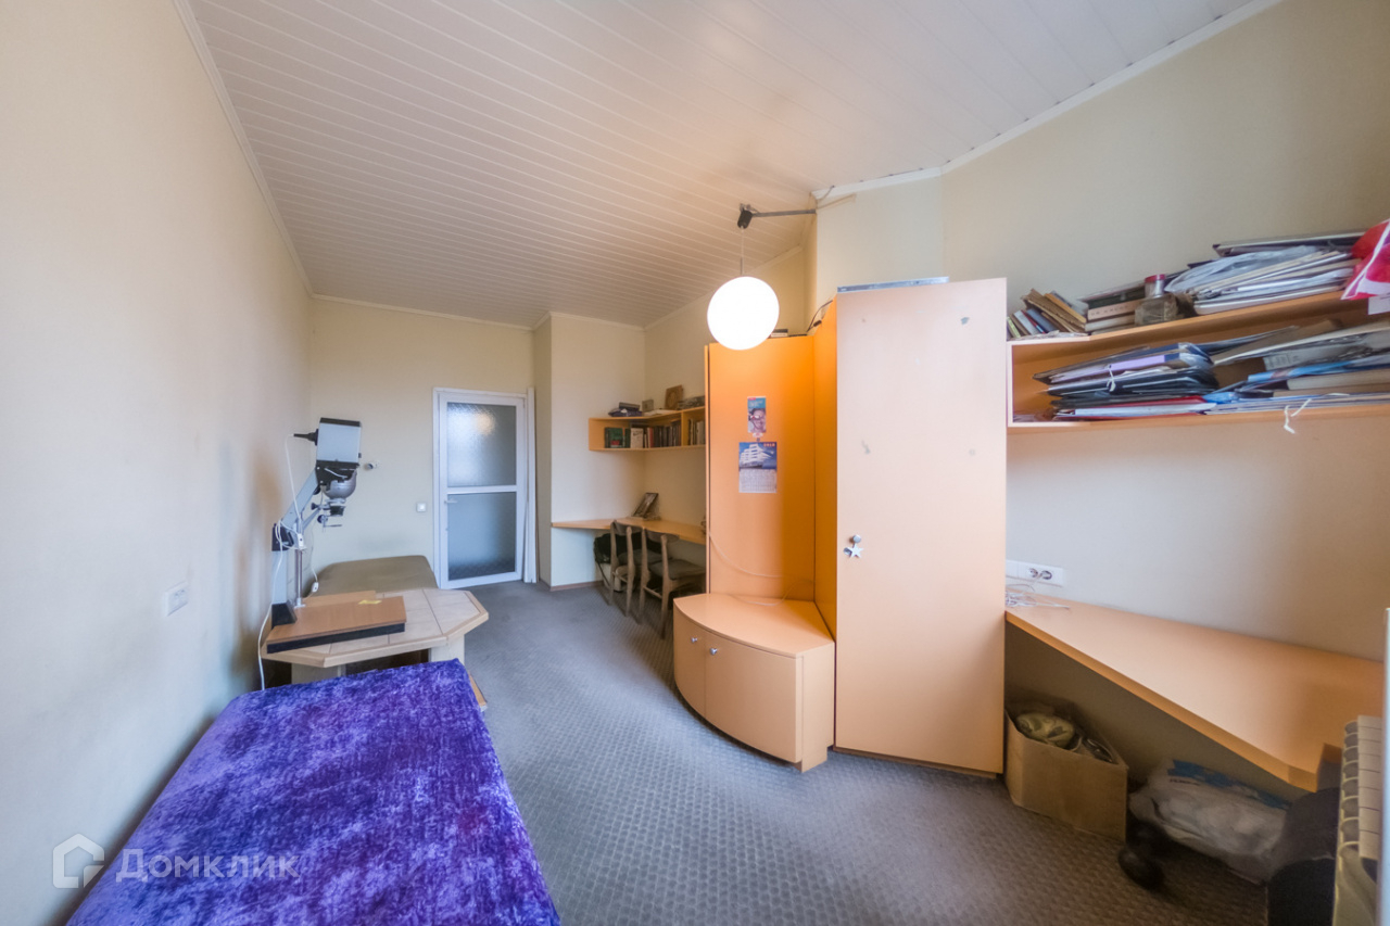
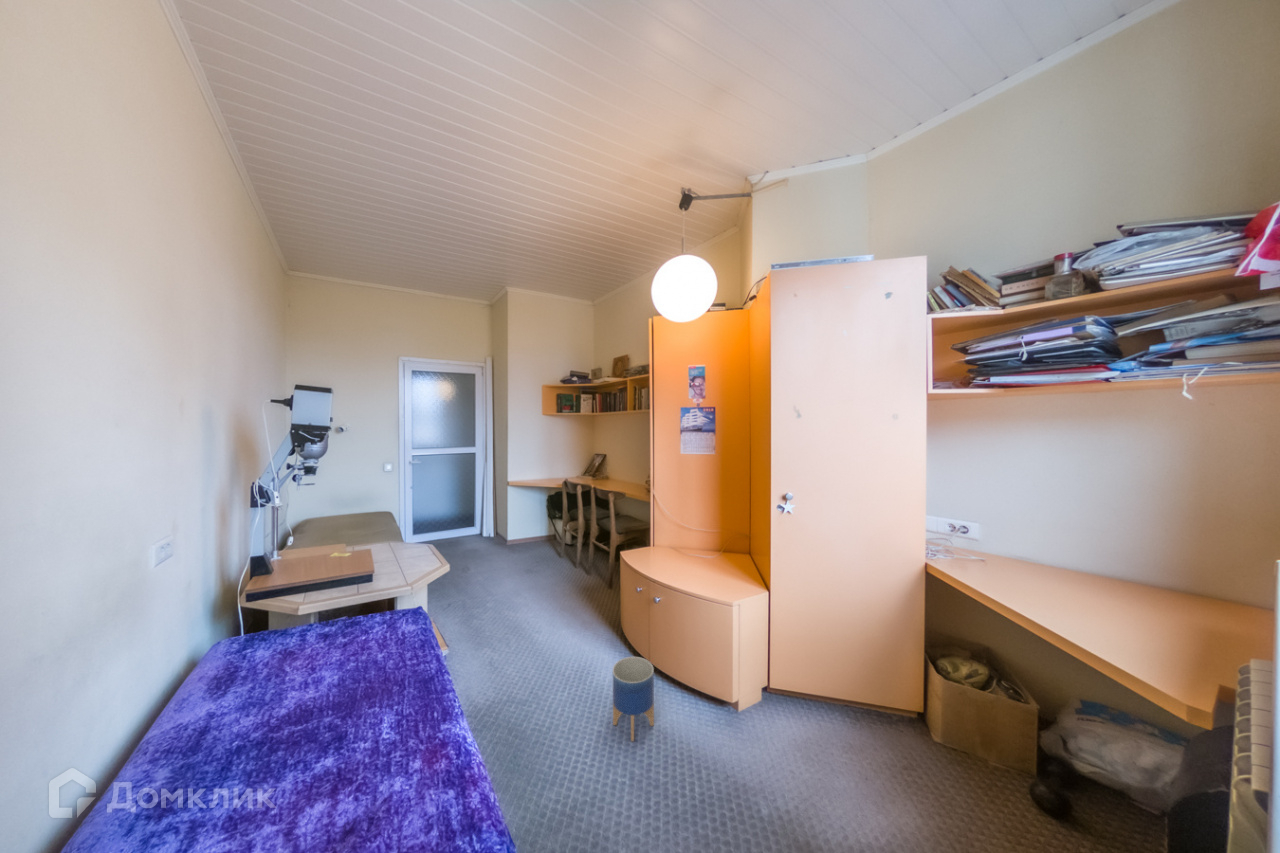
+ planter [612,656,655,742]
